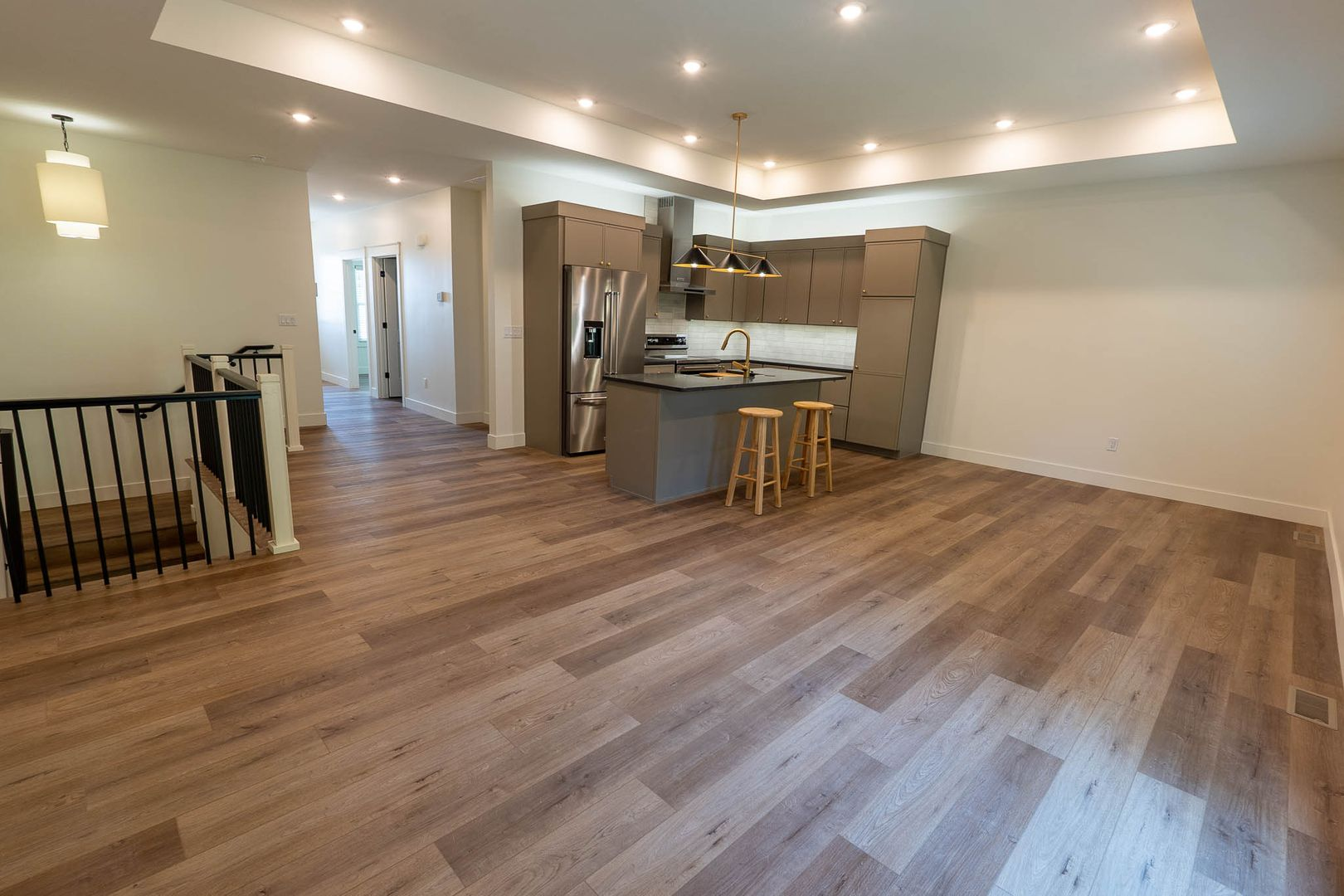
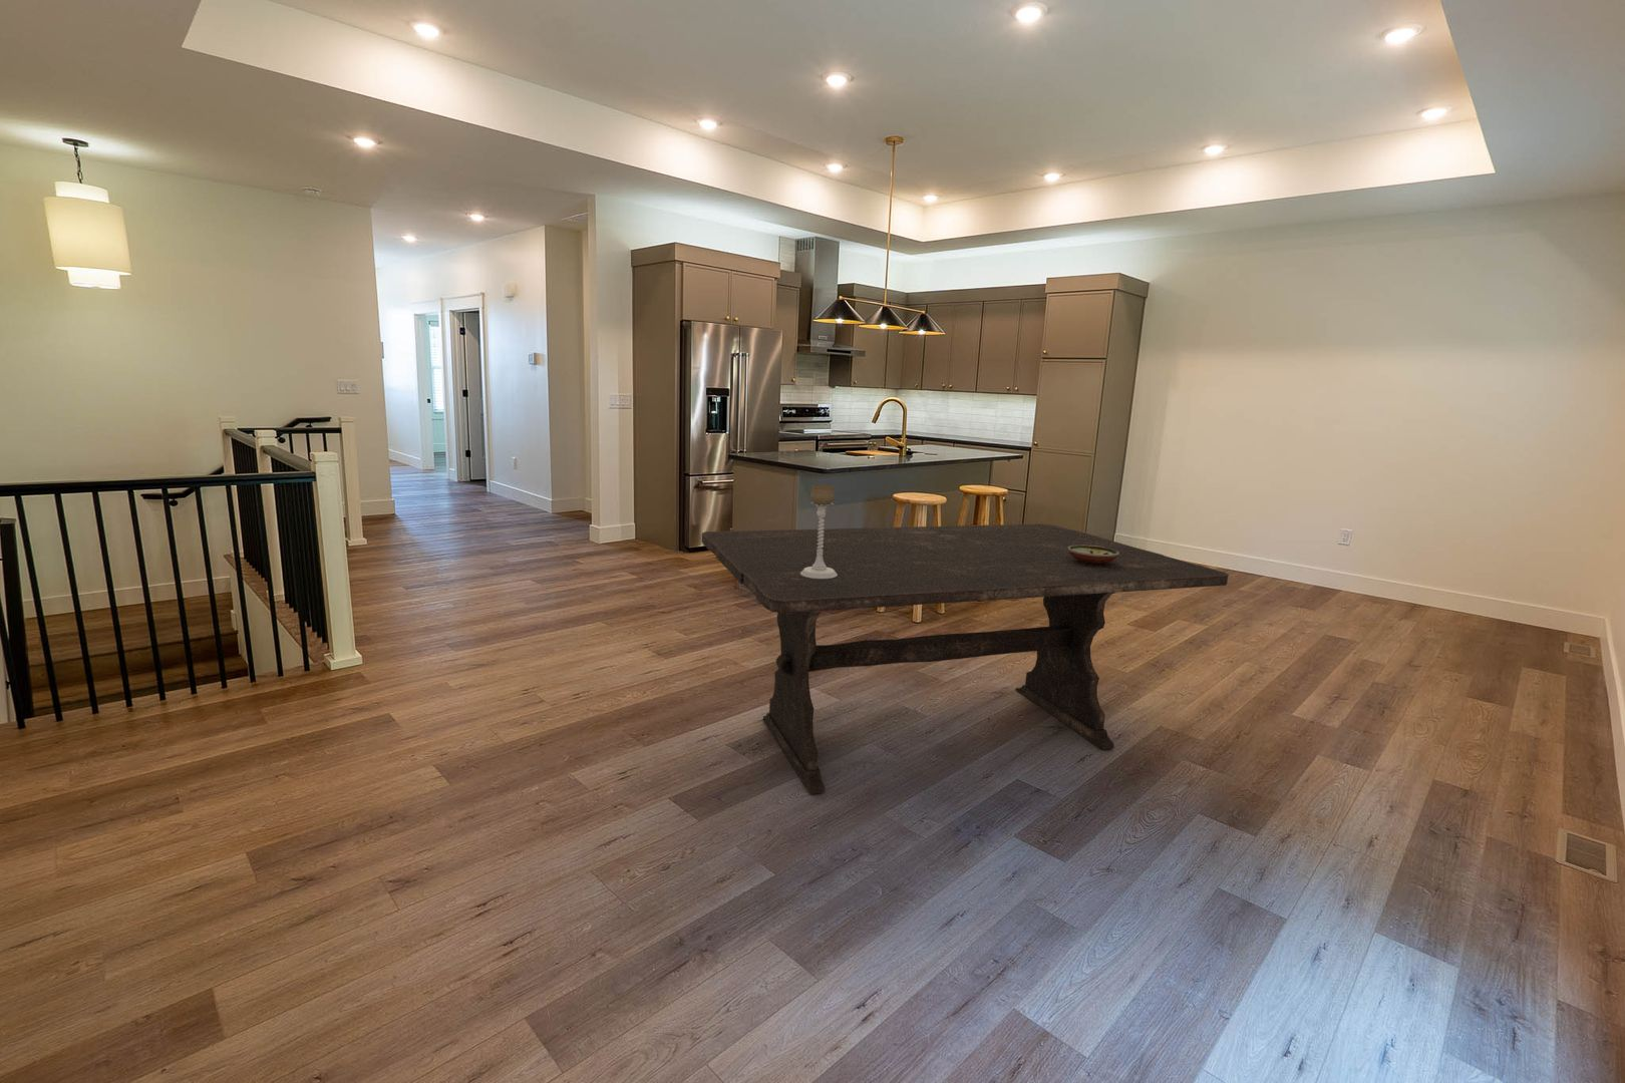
+ decorative bowl [1068,544,1120,564]
+ dining table [701,522,1230,795]
+ candle holder [800,483,838,579]
